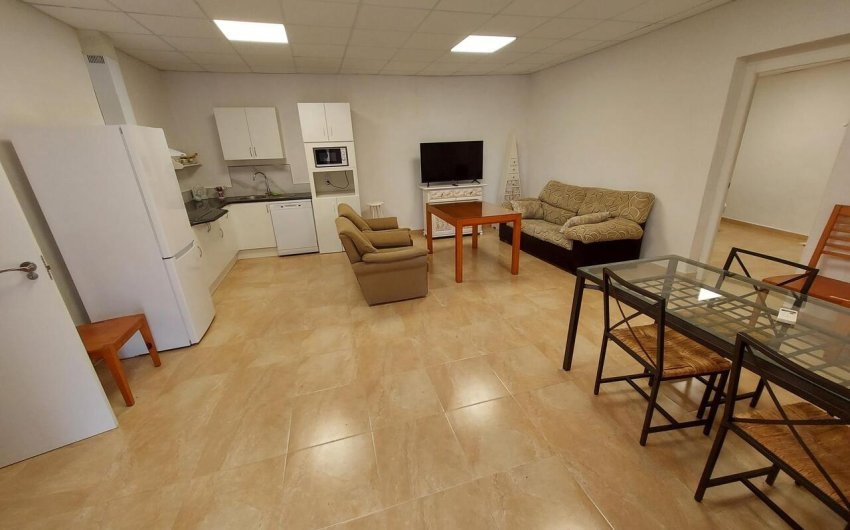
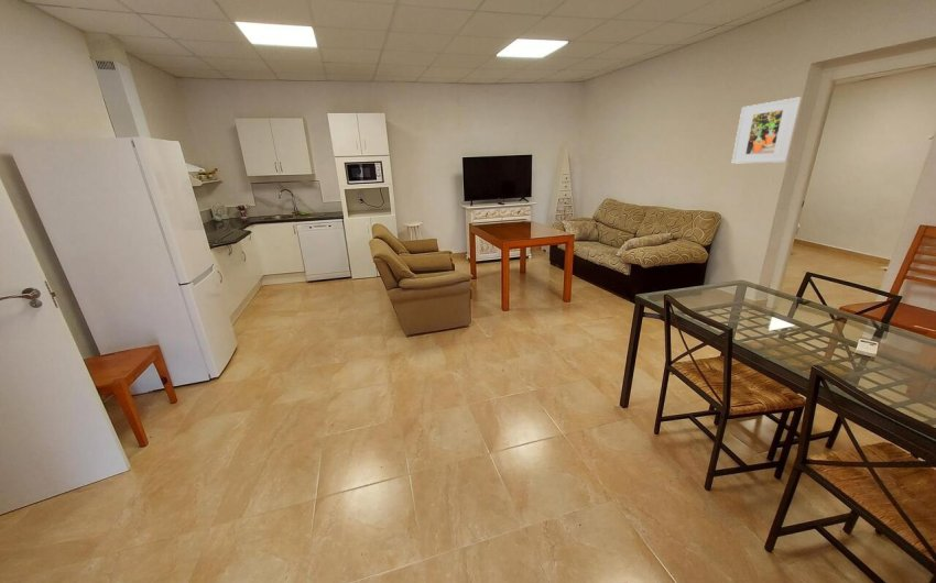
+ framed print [731,96,804,165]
